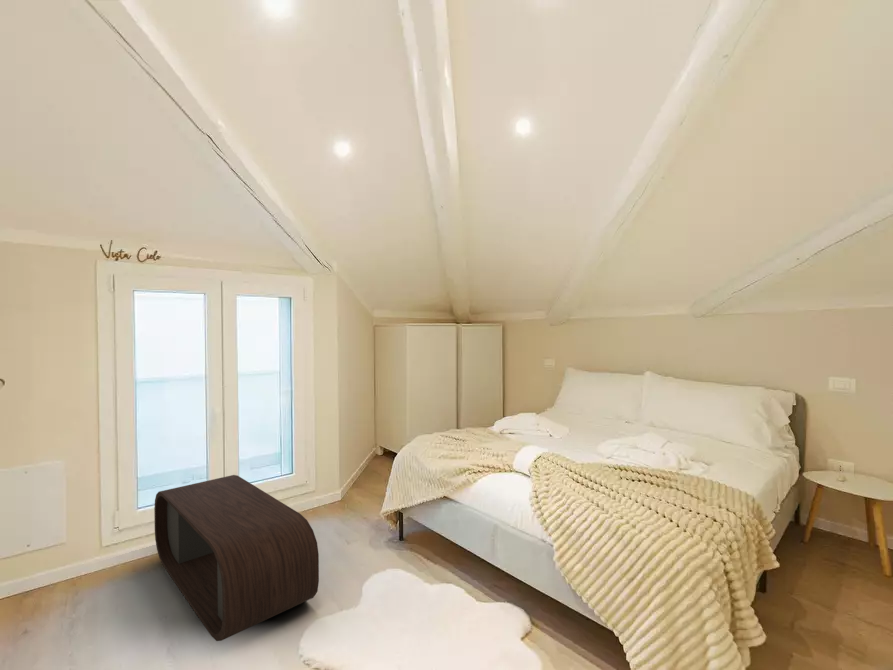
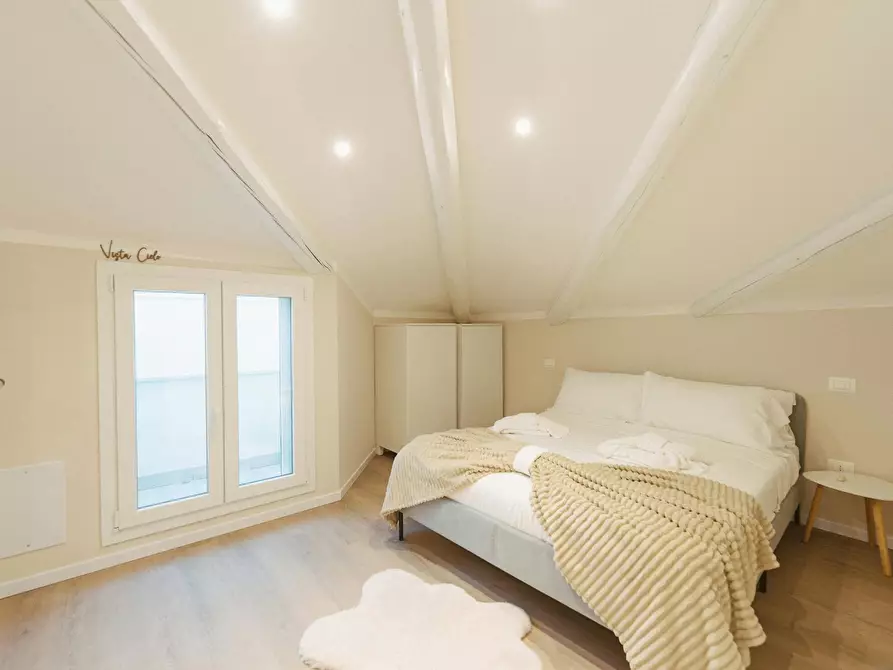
- coffee table [153,474,320,642]
